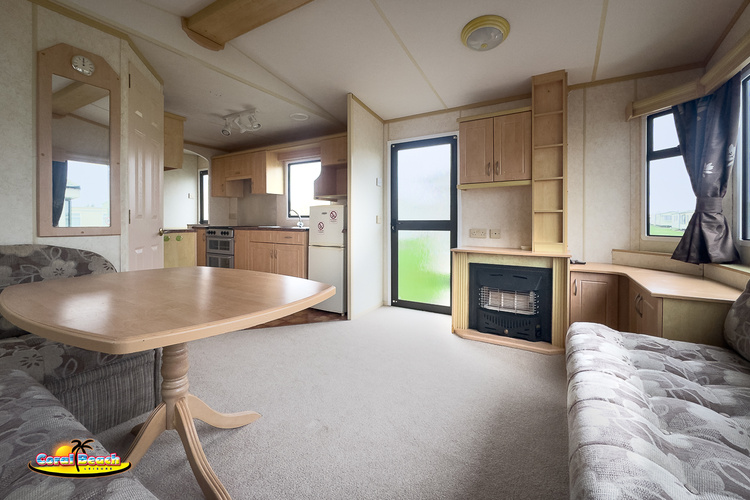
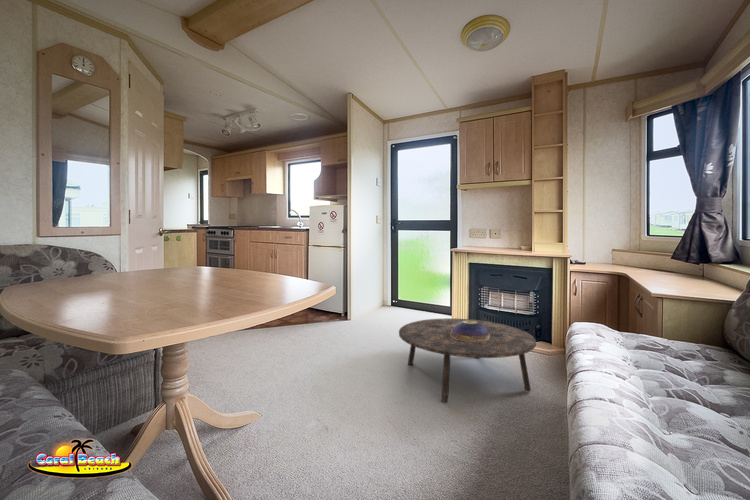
+ decorative bowl [451,320,490,341]
+ coffee table [398,317,537,404]
